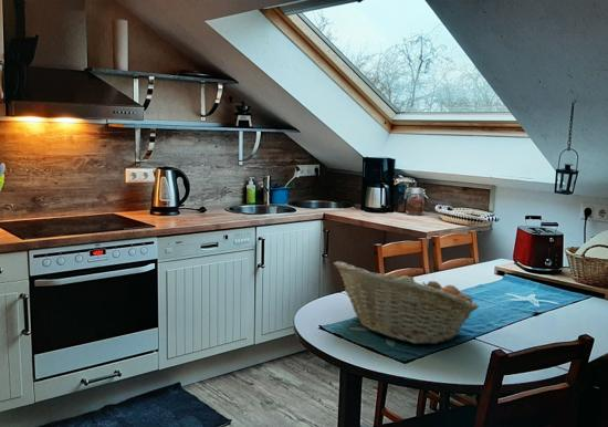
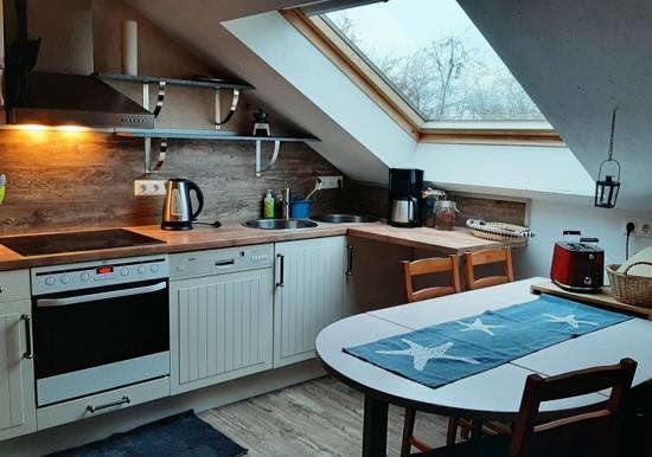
- fruit basket [333,260,481,345]
